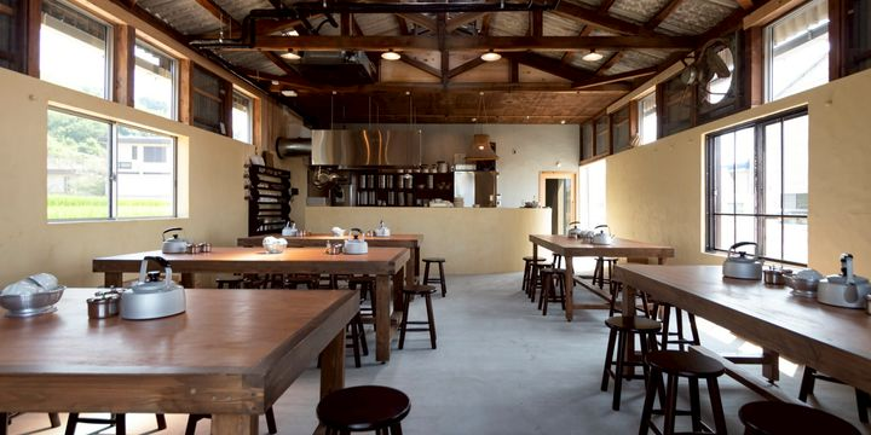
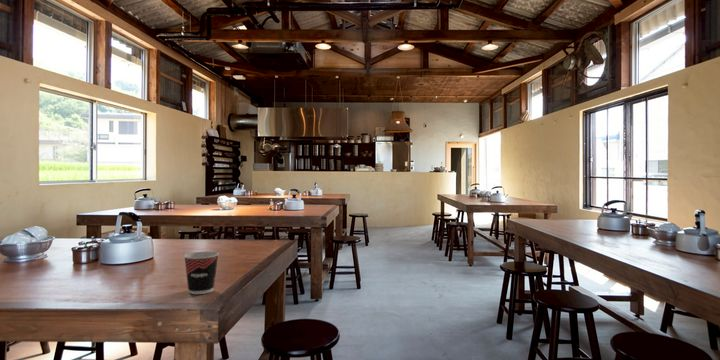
+ cup [183,250,220,295]
